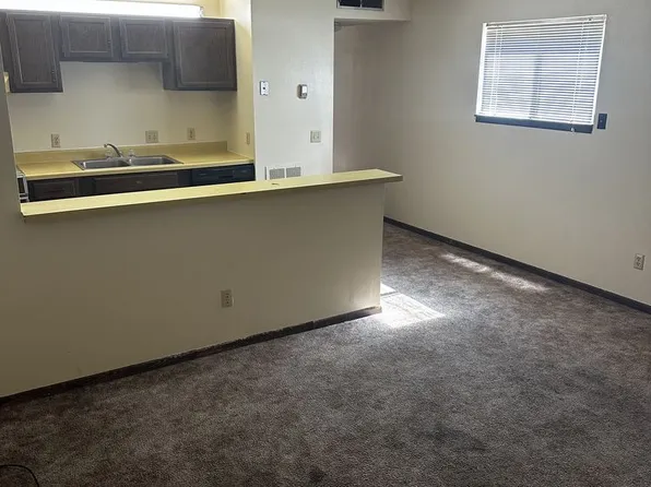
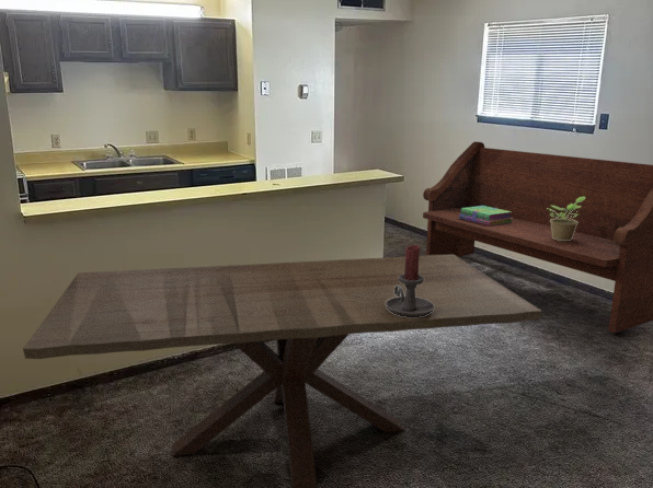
+ stack of books [459,206,513,226]
+ potted plant [547,197,585,241]
+ bench [422,141,653,334]
+ candle holder [386,244,434,317]
+ dining table [22,255,543,488]
